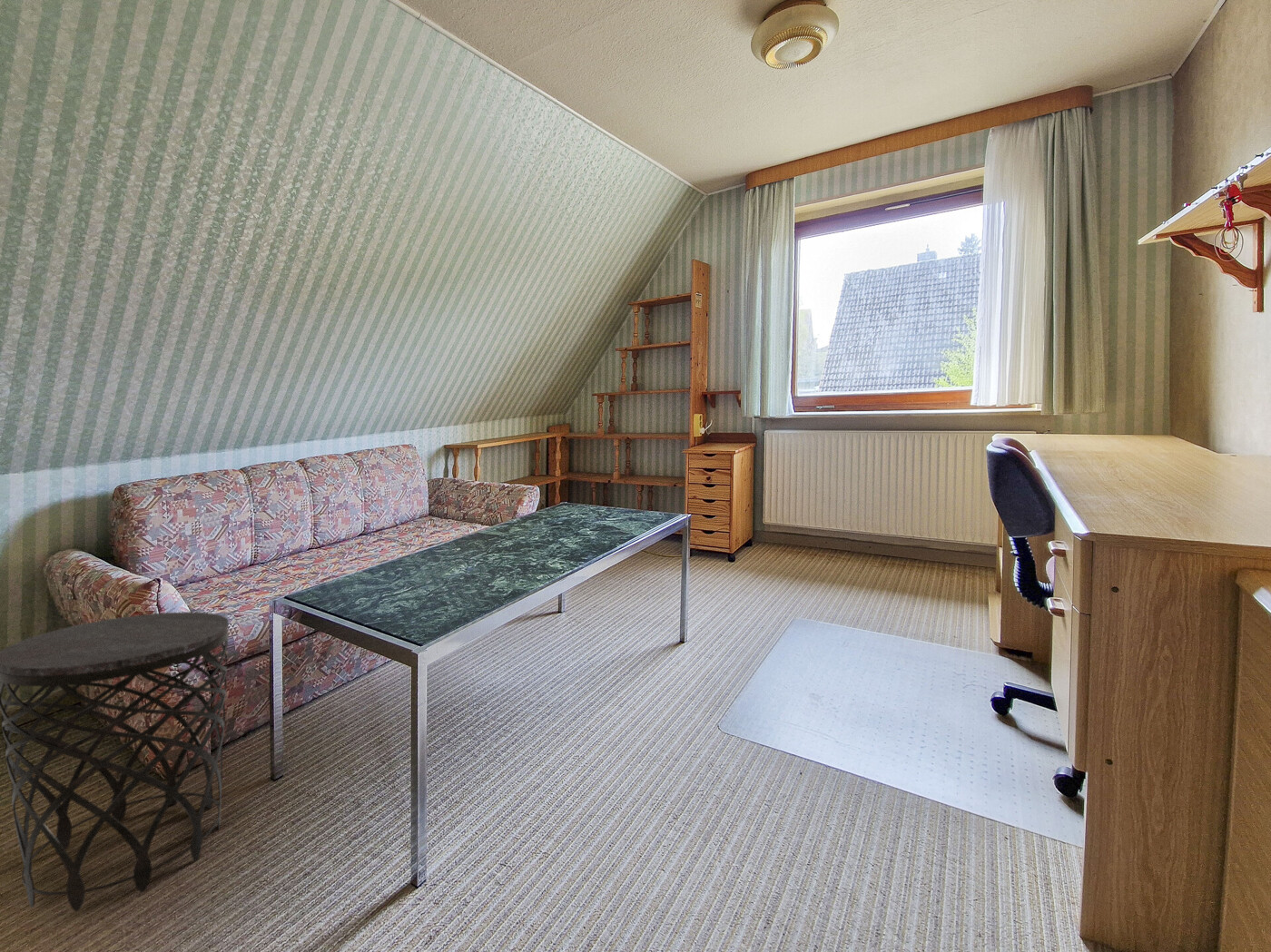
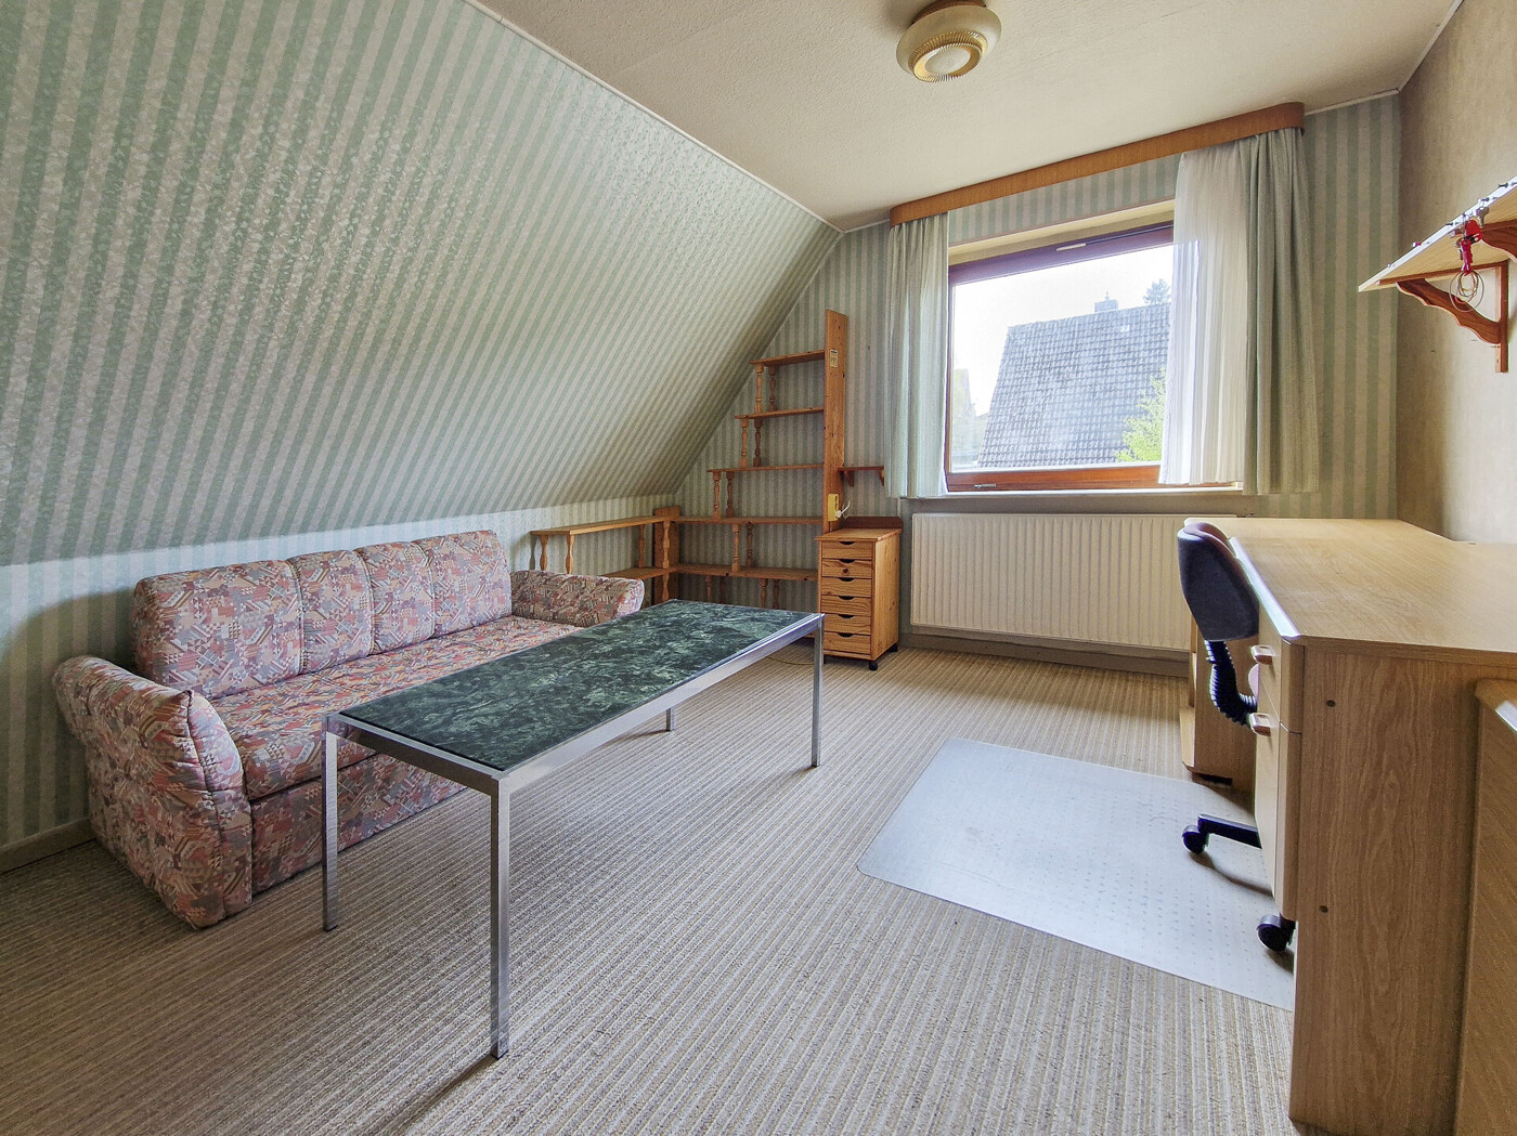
- side table [0,611,230,912]
